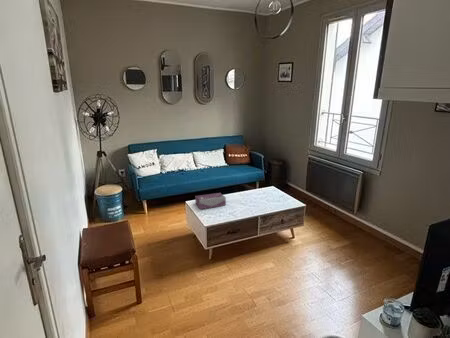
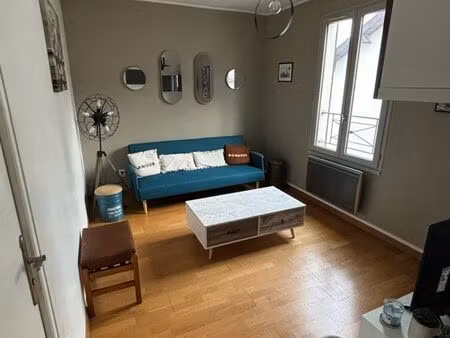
- tissue box [194,192,227,210]
